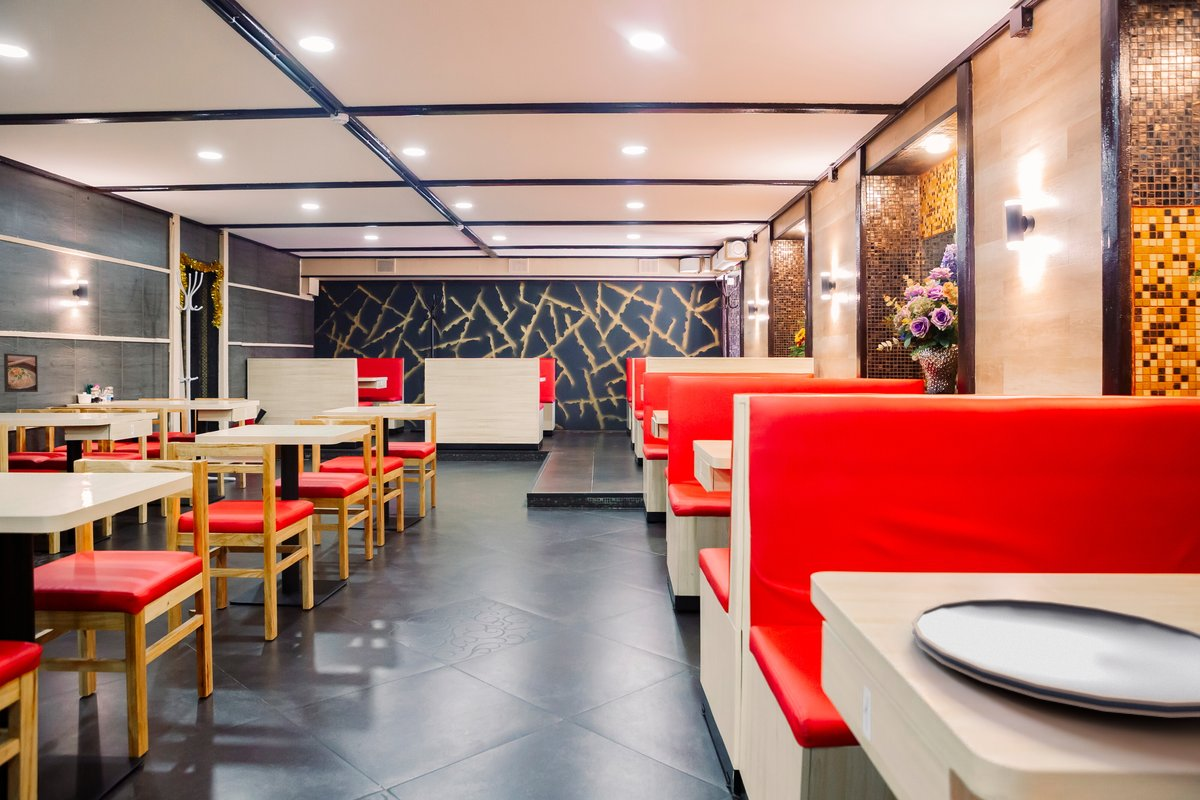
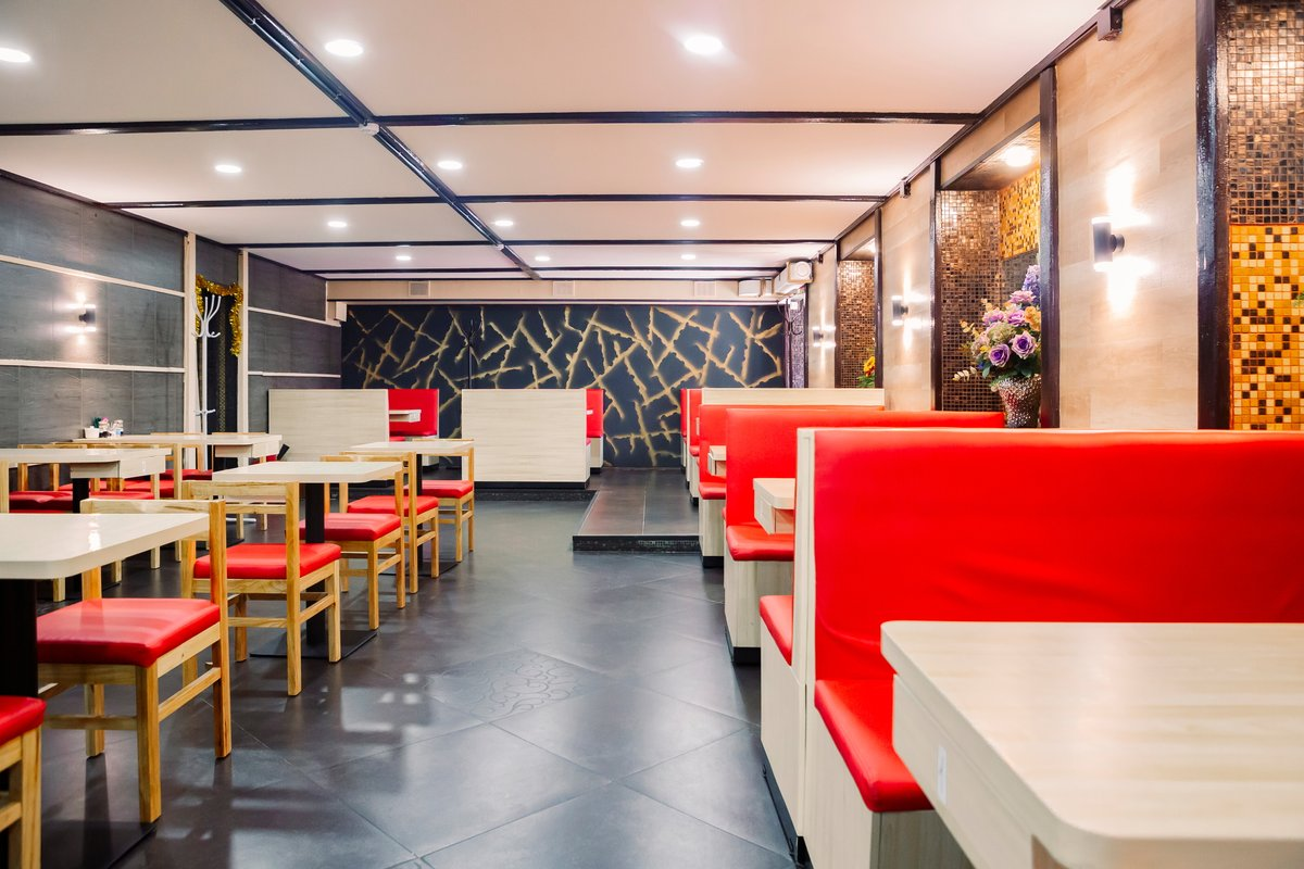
- plate [911,597,1200,718]
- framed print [3,352,39,393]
